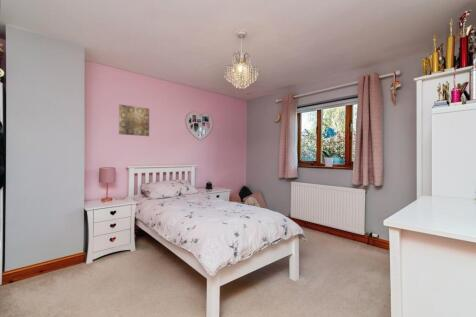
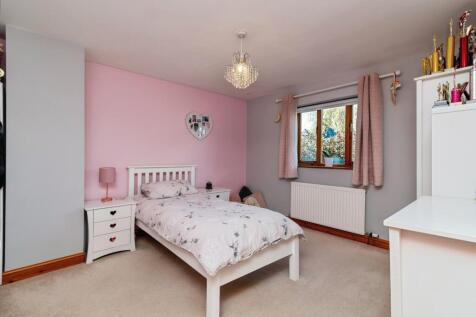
- wall art [118,103,150,137]
